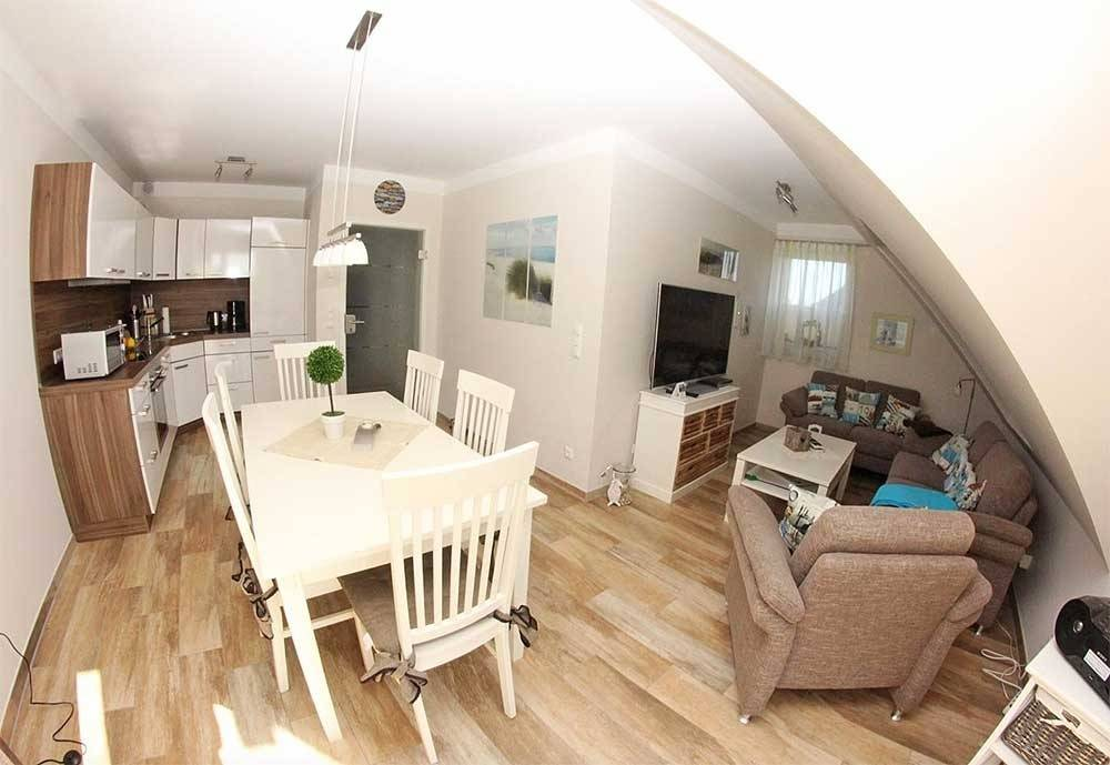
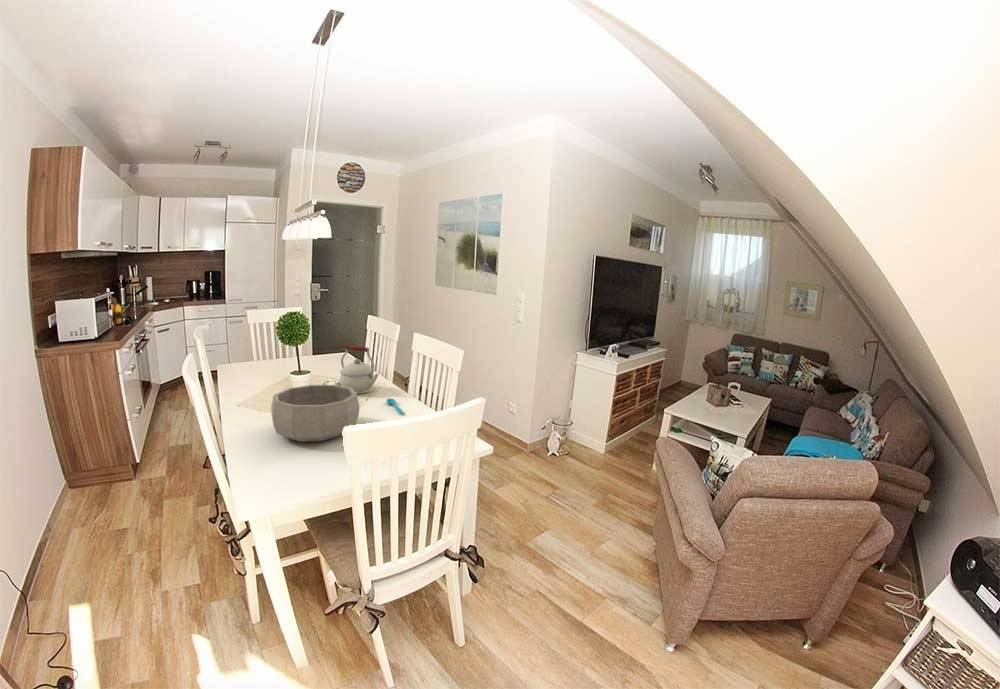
+ kettle [338,344,380,395]
+ spoon [386,397,405,415]
+ decorative bowl [270,384,361,443]
